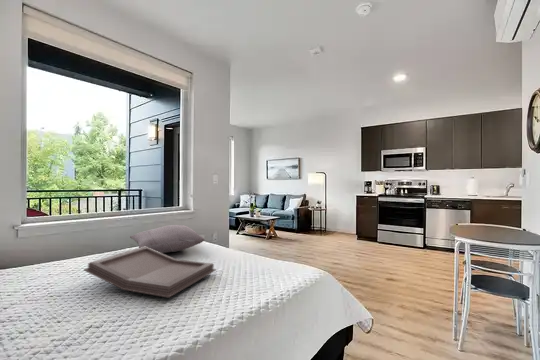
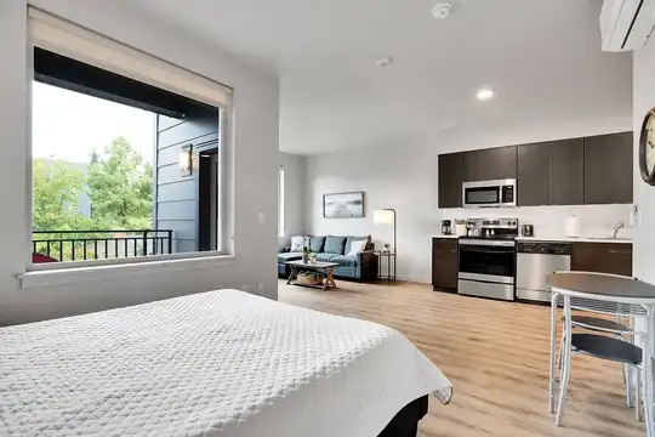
- serving tray [83,246,217,299]
- pillow [129,224,205,254]
